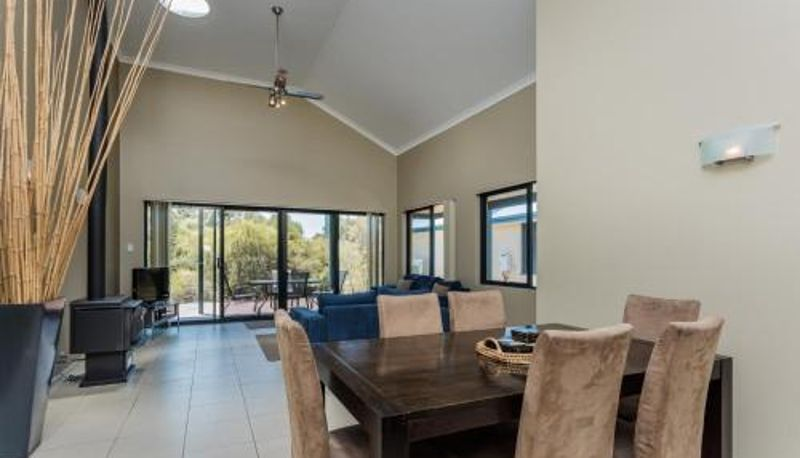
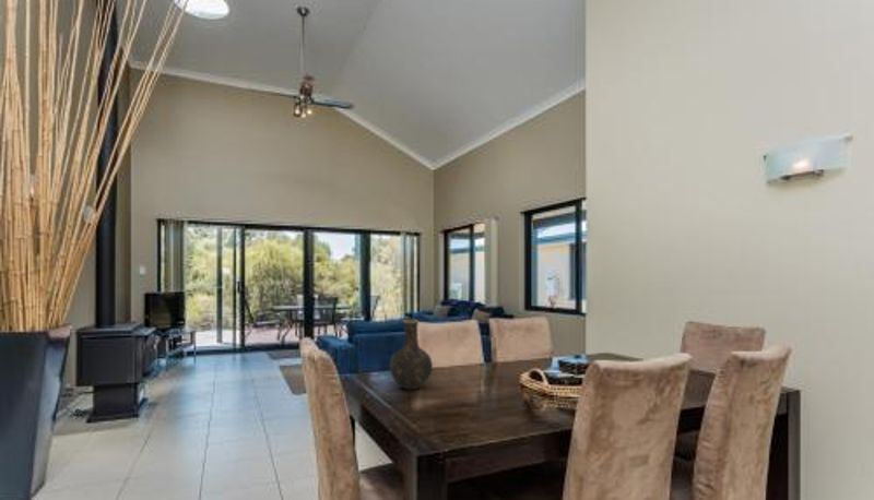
+ vase [389,319,434,391]
